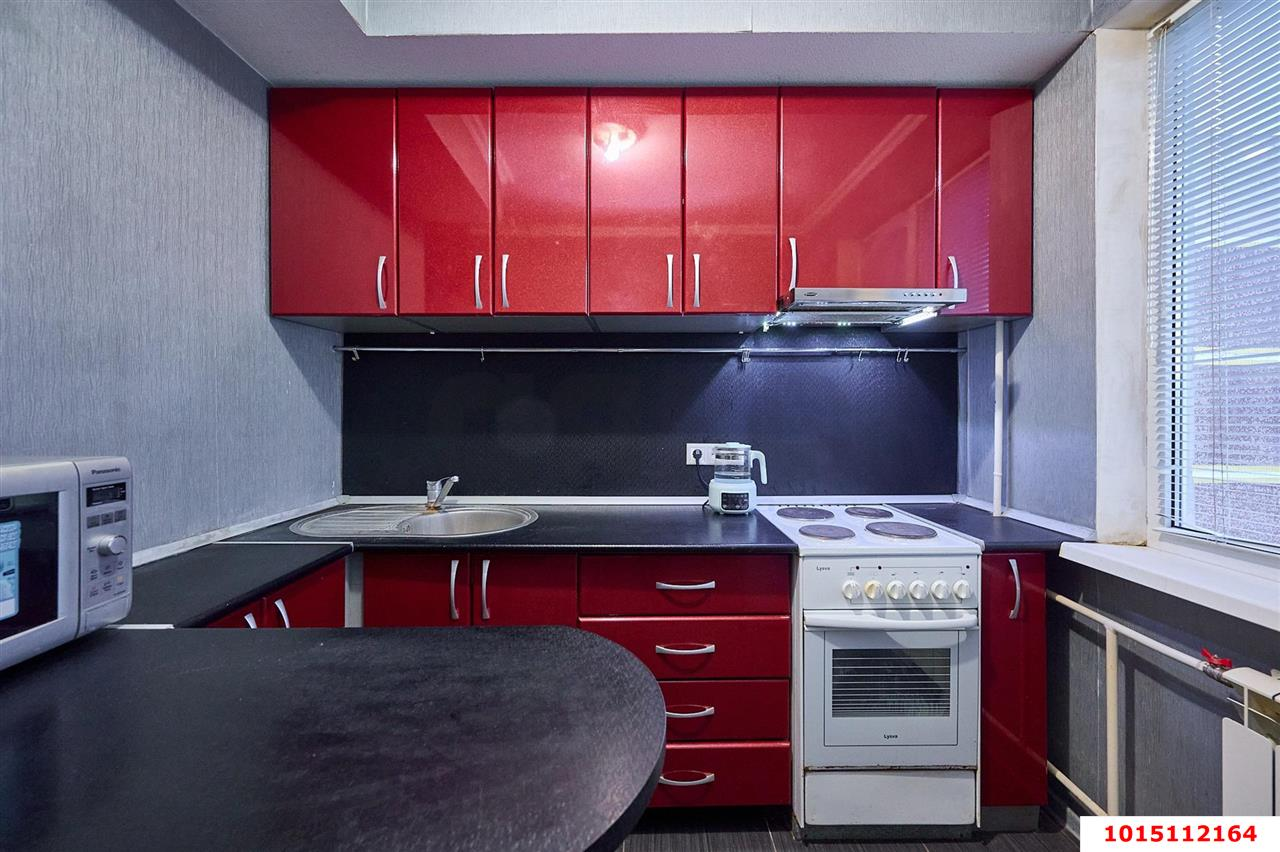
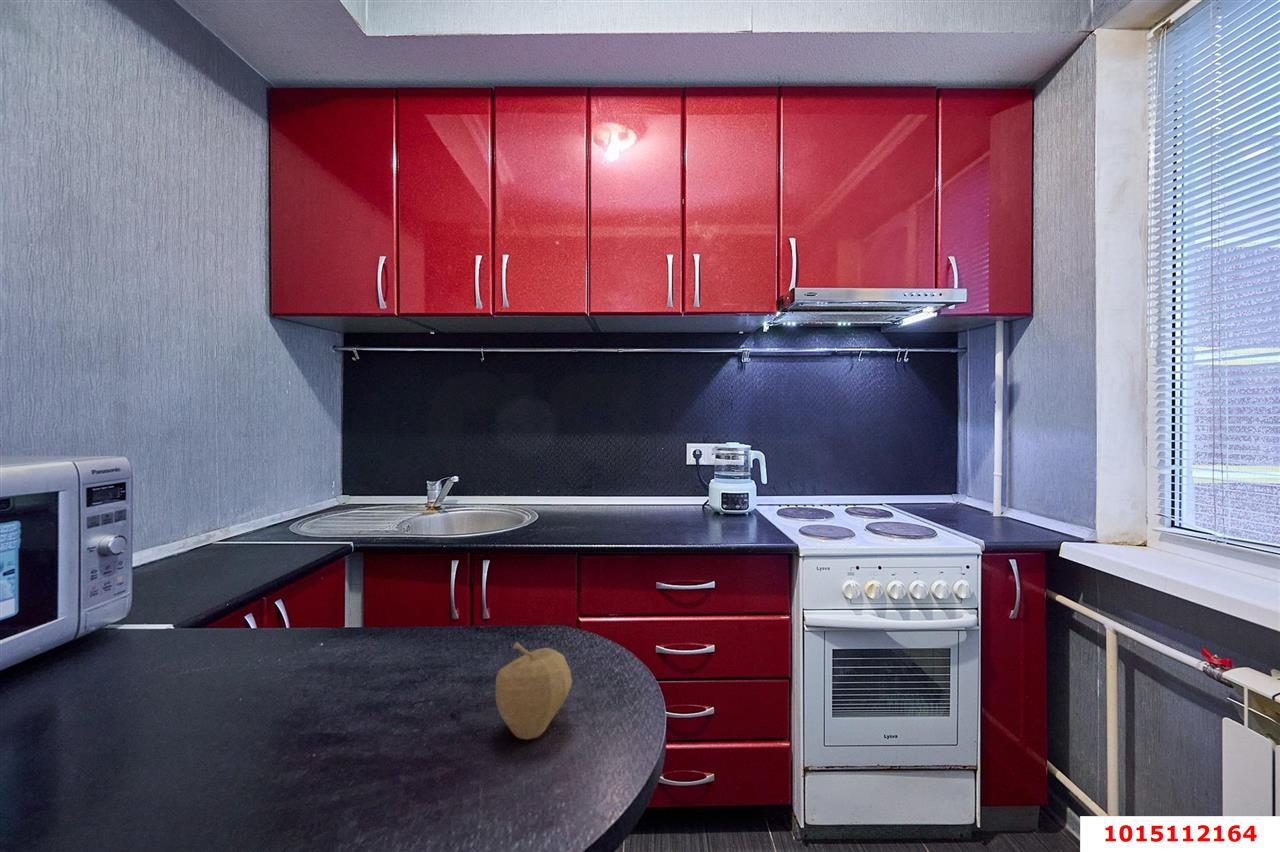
+ fruit [494,641,573,741]
